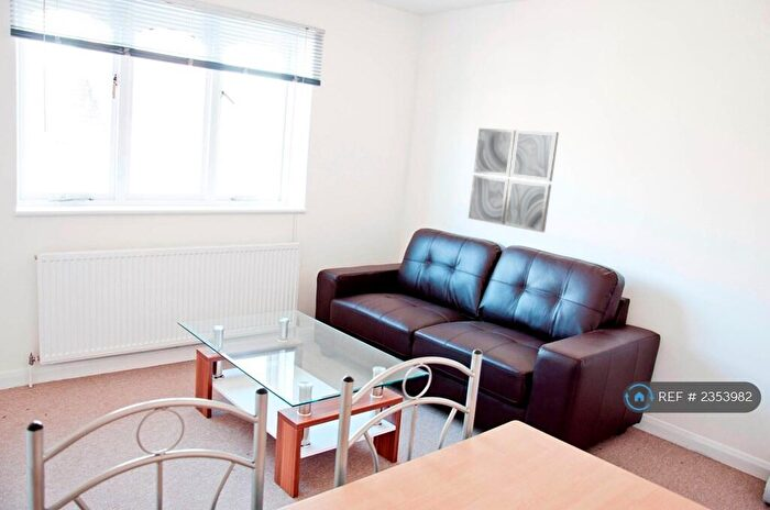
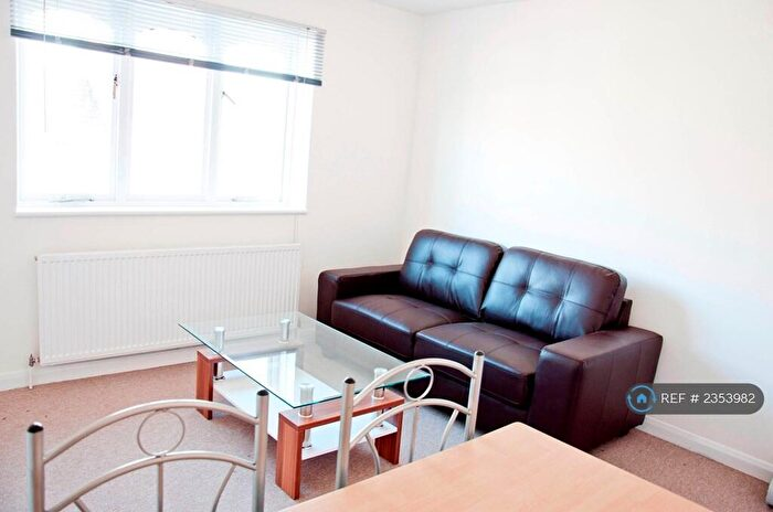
- wall art [468,127,560,233]
